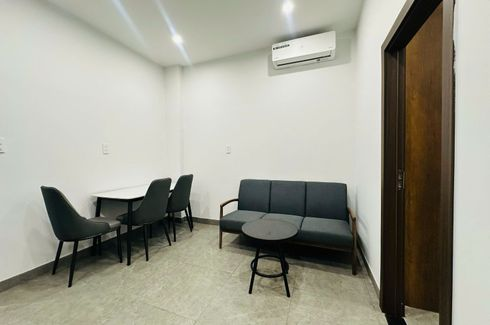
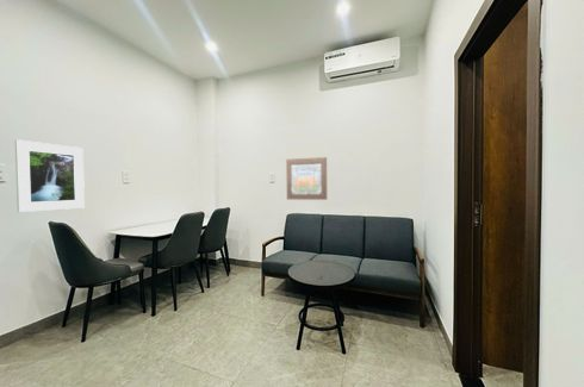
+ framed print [14,138,86,213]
+ wall art [285,156,328,201]
